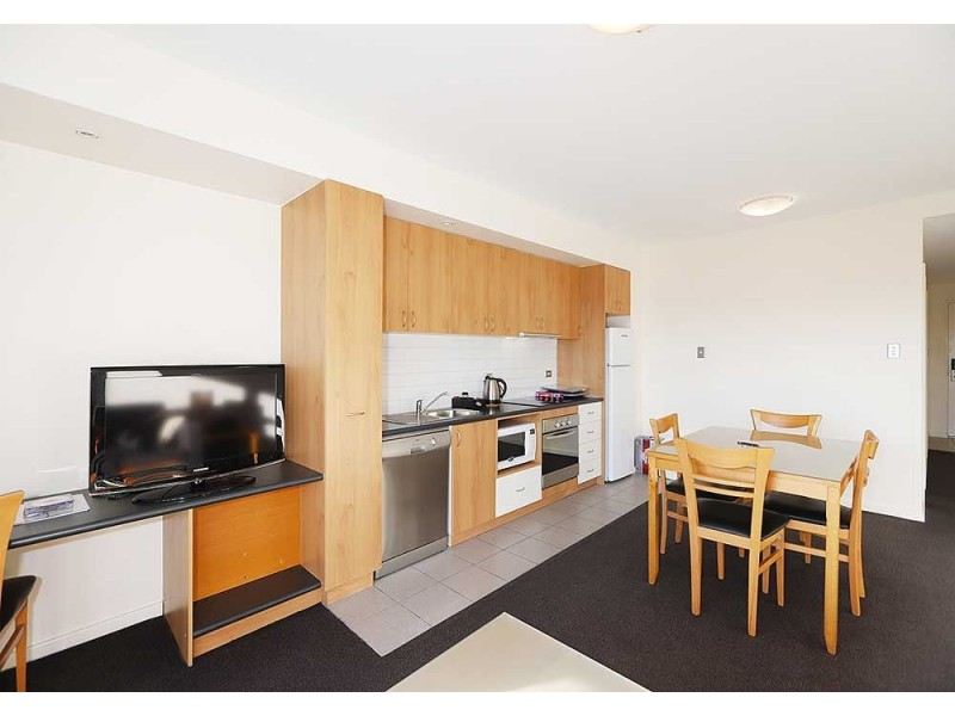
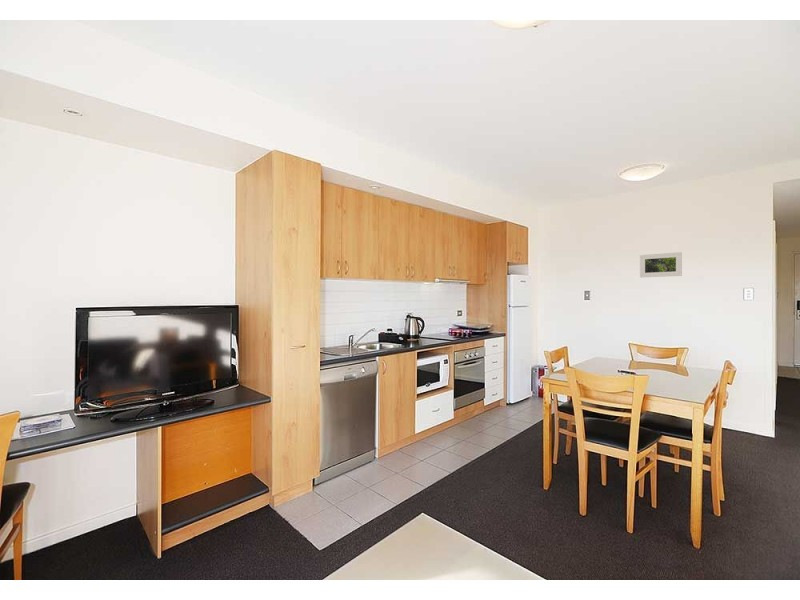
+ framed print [639,251,683,278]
